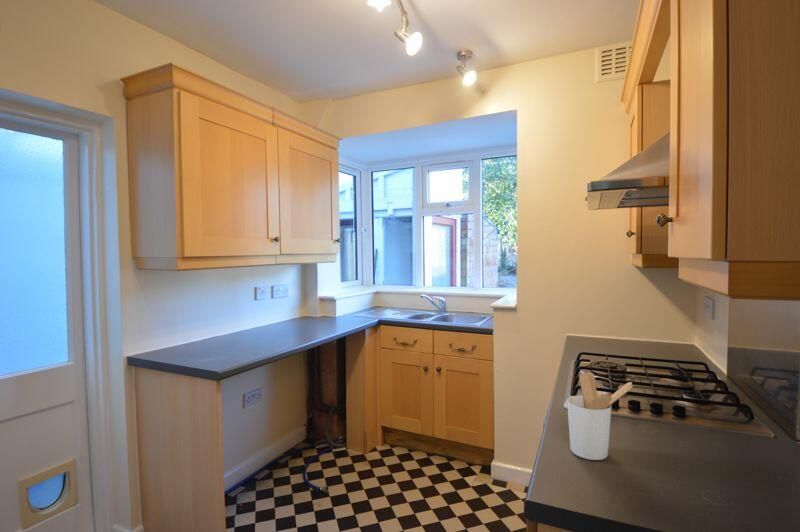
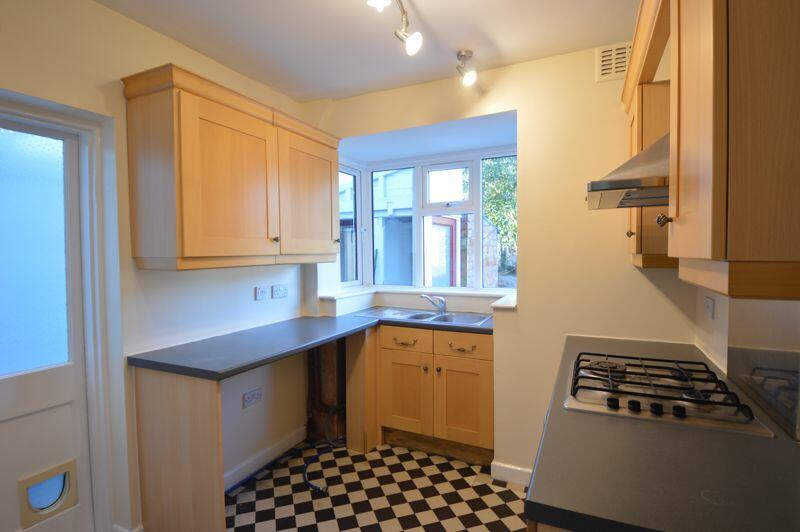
- utensil holder [566,371,634,461]
